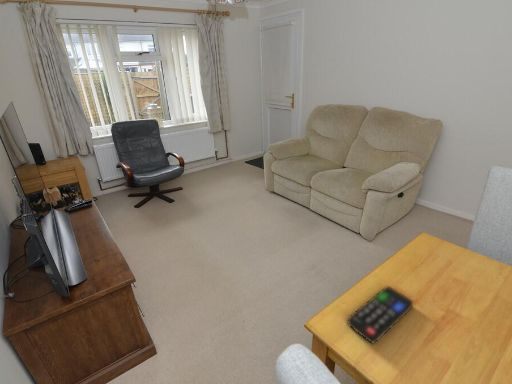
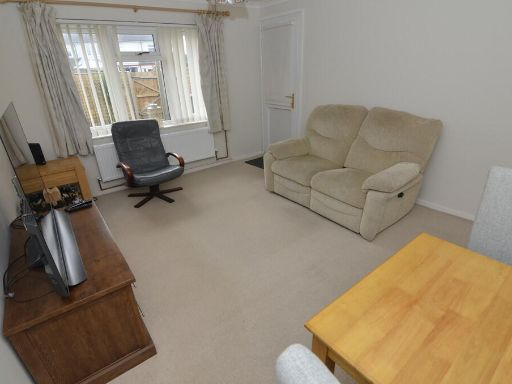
- remote control [347,285,414,345]
